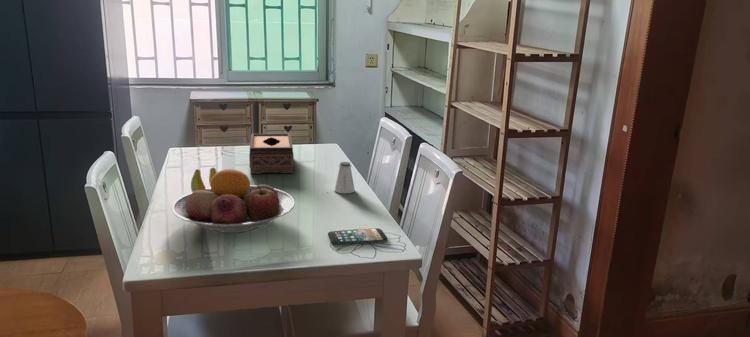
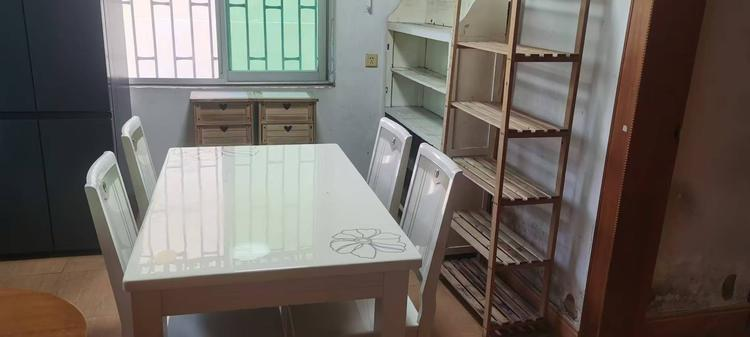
- saltshaker [333,161,356,194]
- fruit bowl [171,167,296,234]
- tissue box [248,133,295,175]
- smartphone [327,227,389,247]
